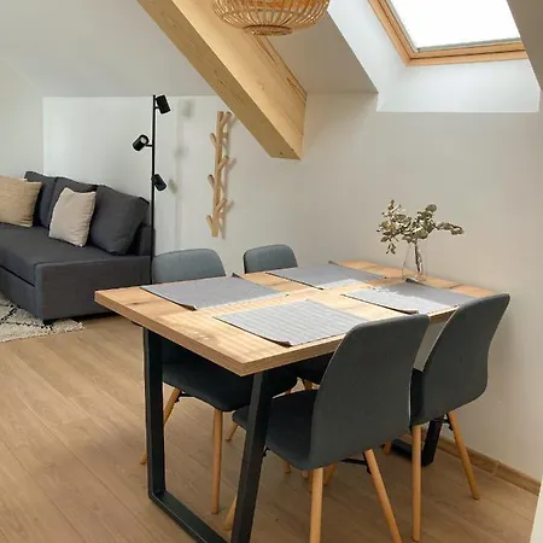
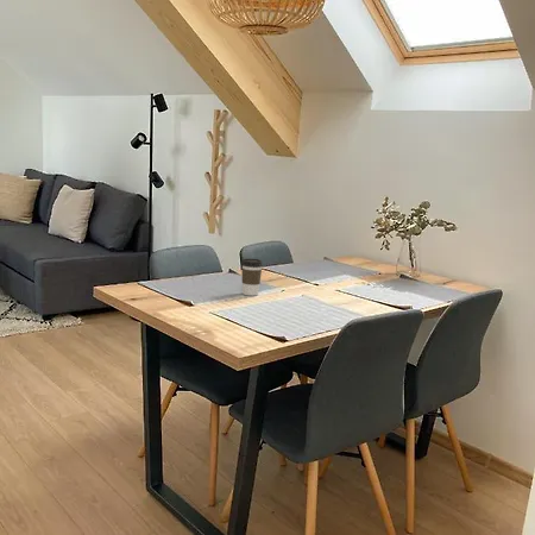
+ coffee cup [240,258,264,297]
